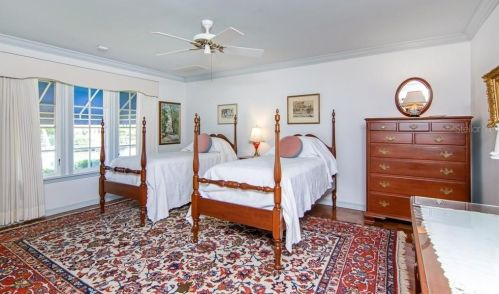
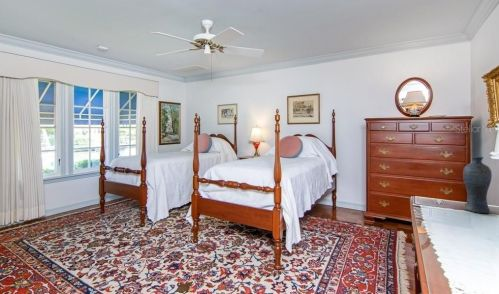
+ vase [462,156,493,214]
